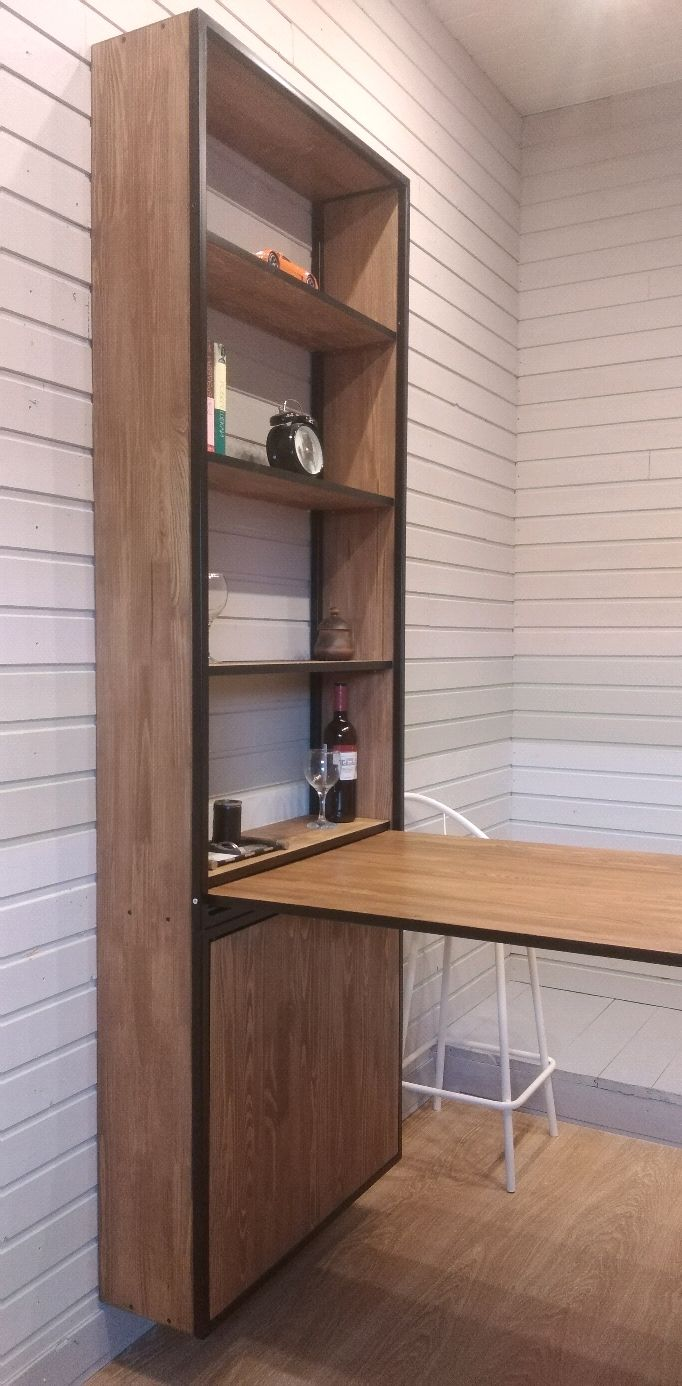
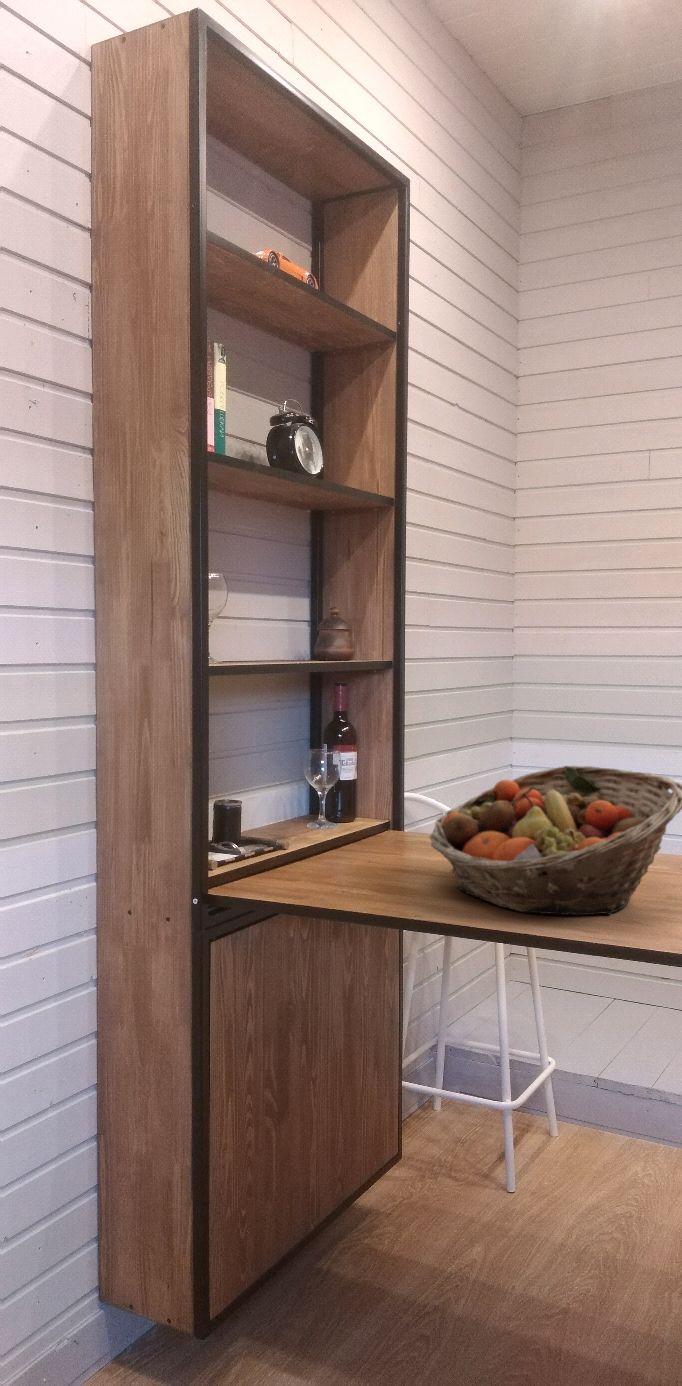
+ fruit basket [428,765,682,917]
